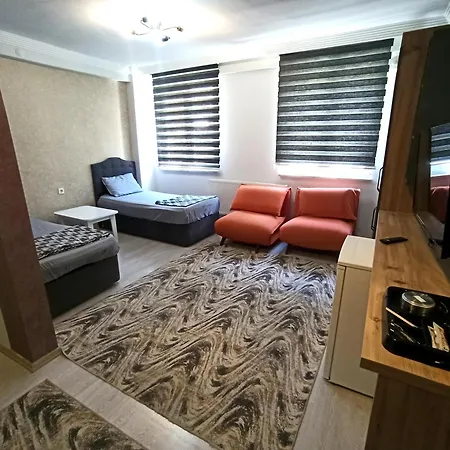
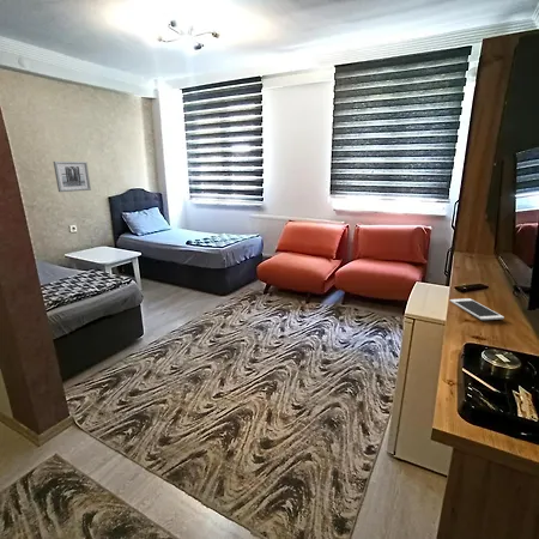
+ wall art [53,161,92,193]
+ cell phone [449,297,505,321]
